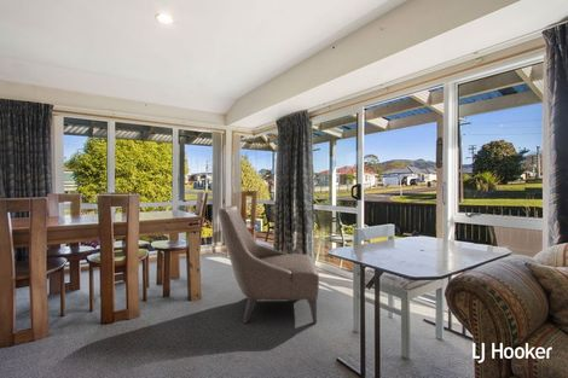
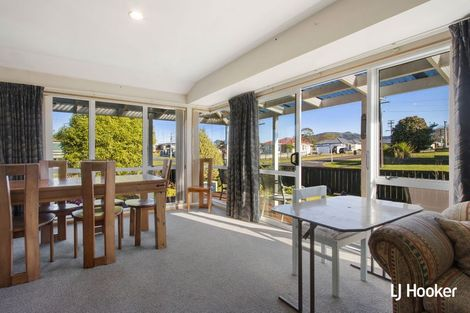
- chair [218,204,320,325]
